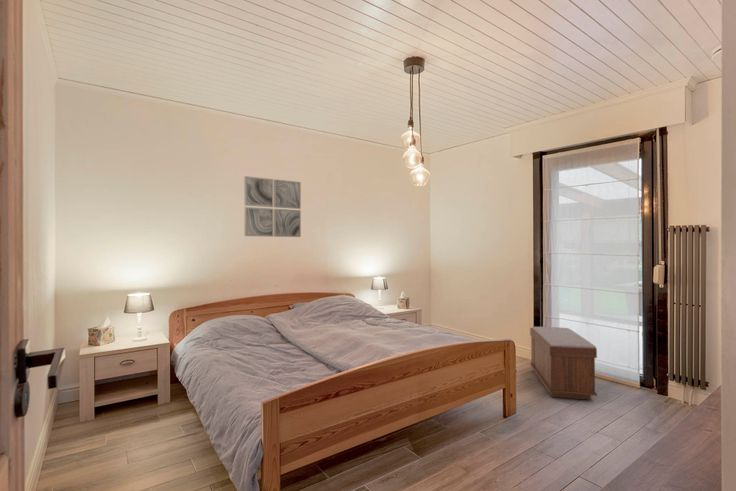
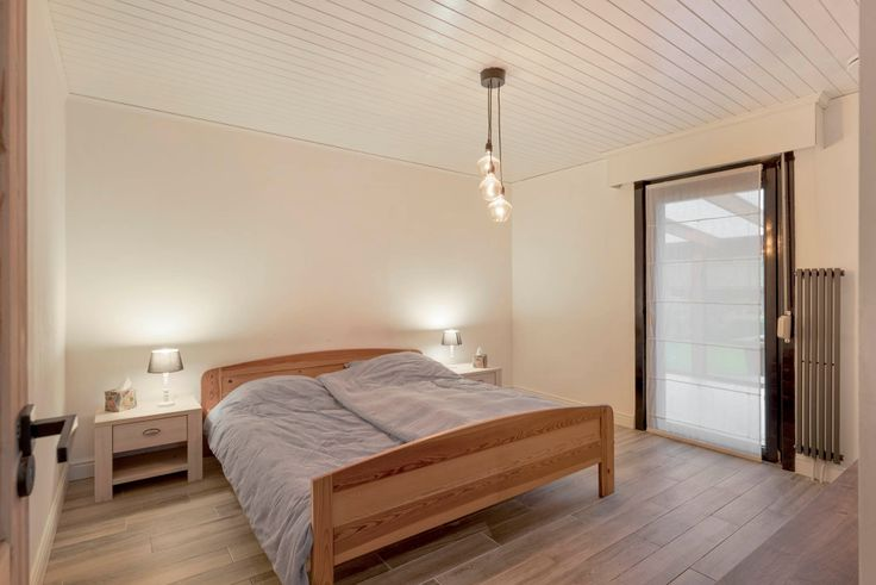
- wall art [243,175,302,238]
- bench [529,326,598,401]
